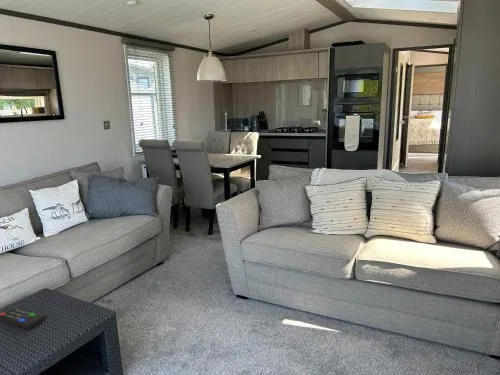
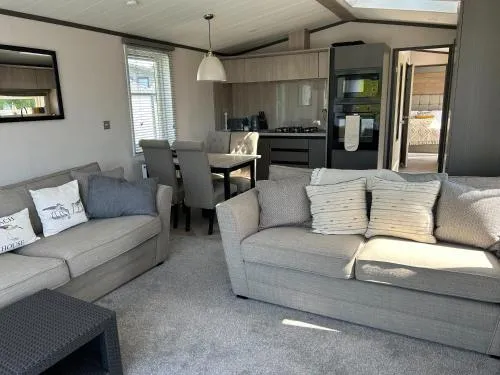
- remote control [0,307,45,330]
